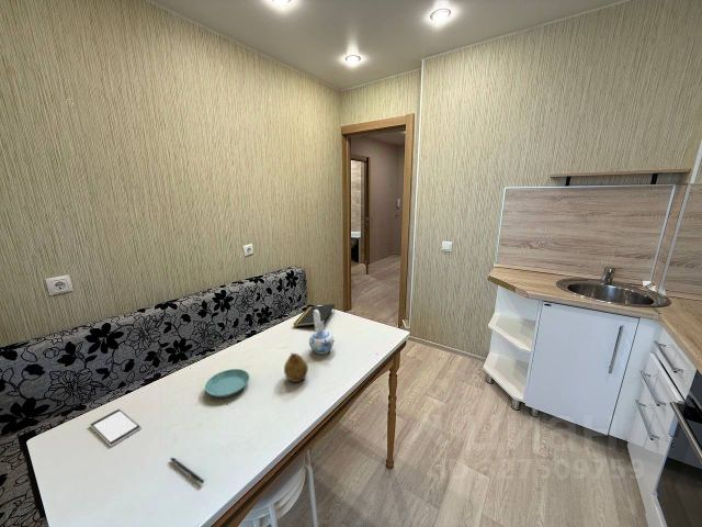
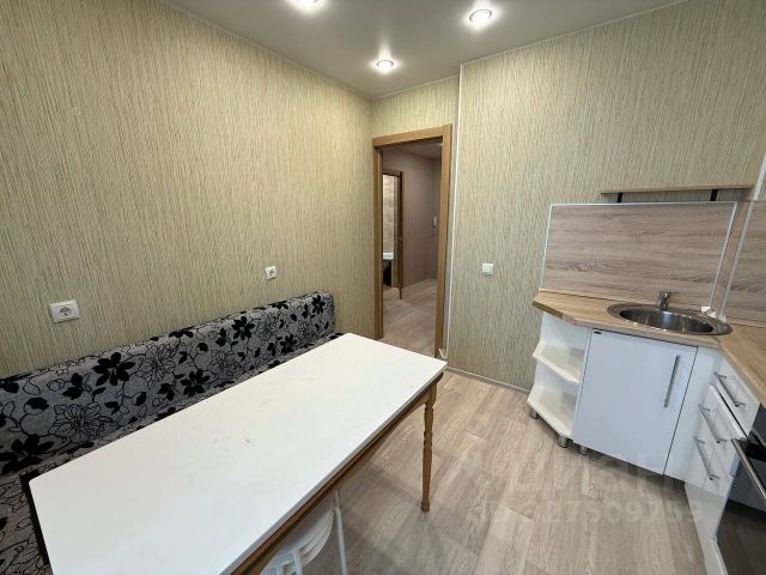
- notepad [292,303,336,327]
- pen [169,457,205,484]
- saucer [204,368,250,399]
- smartphone [89,407,143,448]
- ceramic pitcher [308,310,335,356]
- fruit [283,352,309,383]
